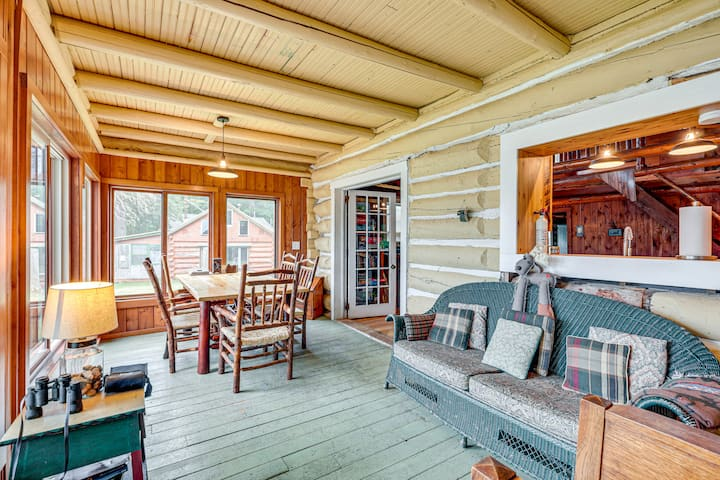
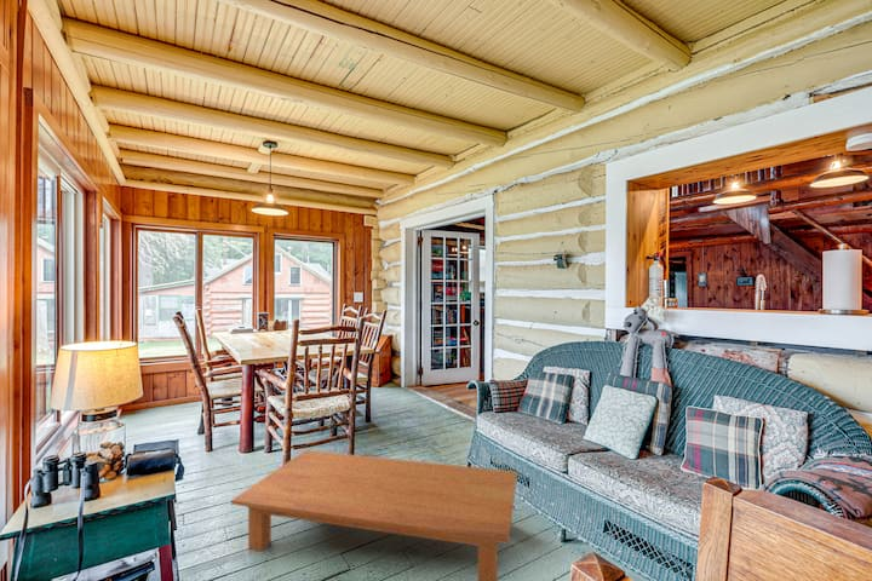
+ coffee table [230,449,518,581]
